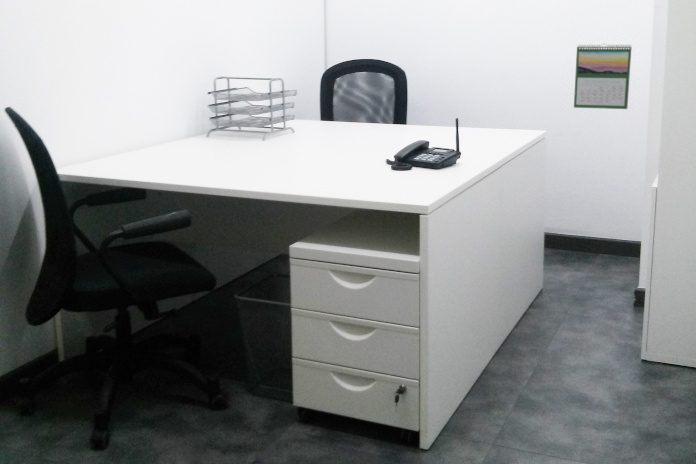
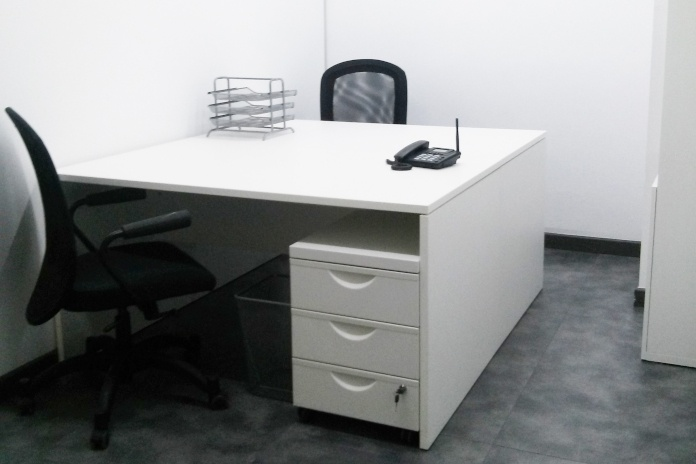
- calendar [573,43,633,110]
